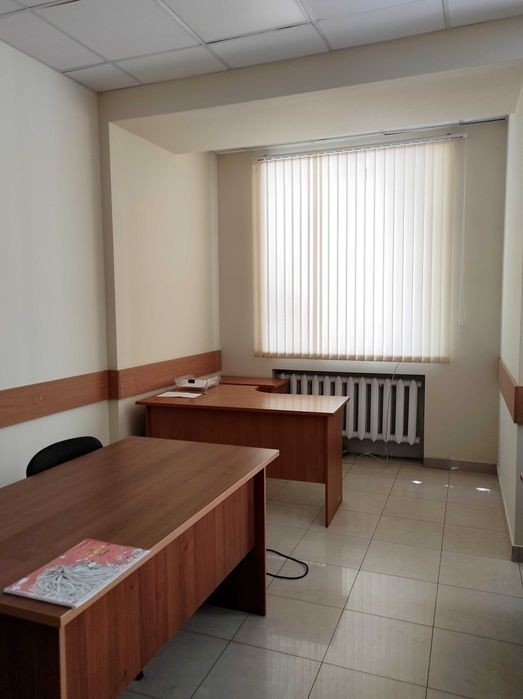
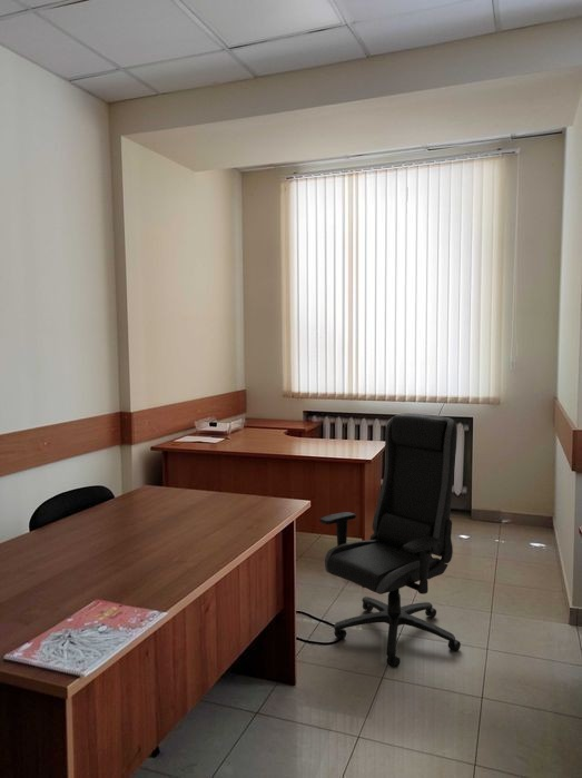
+ office chair [318,412,462,669]
